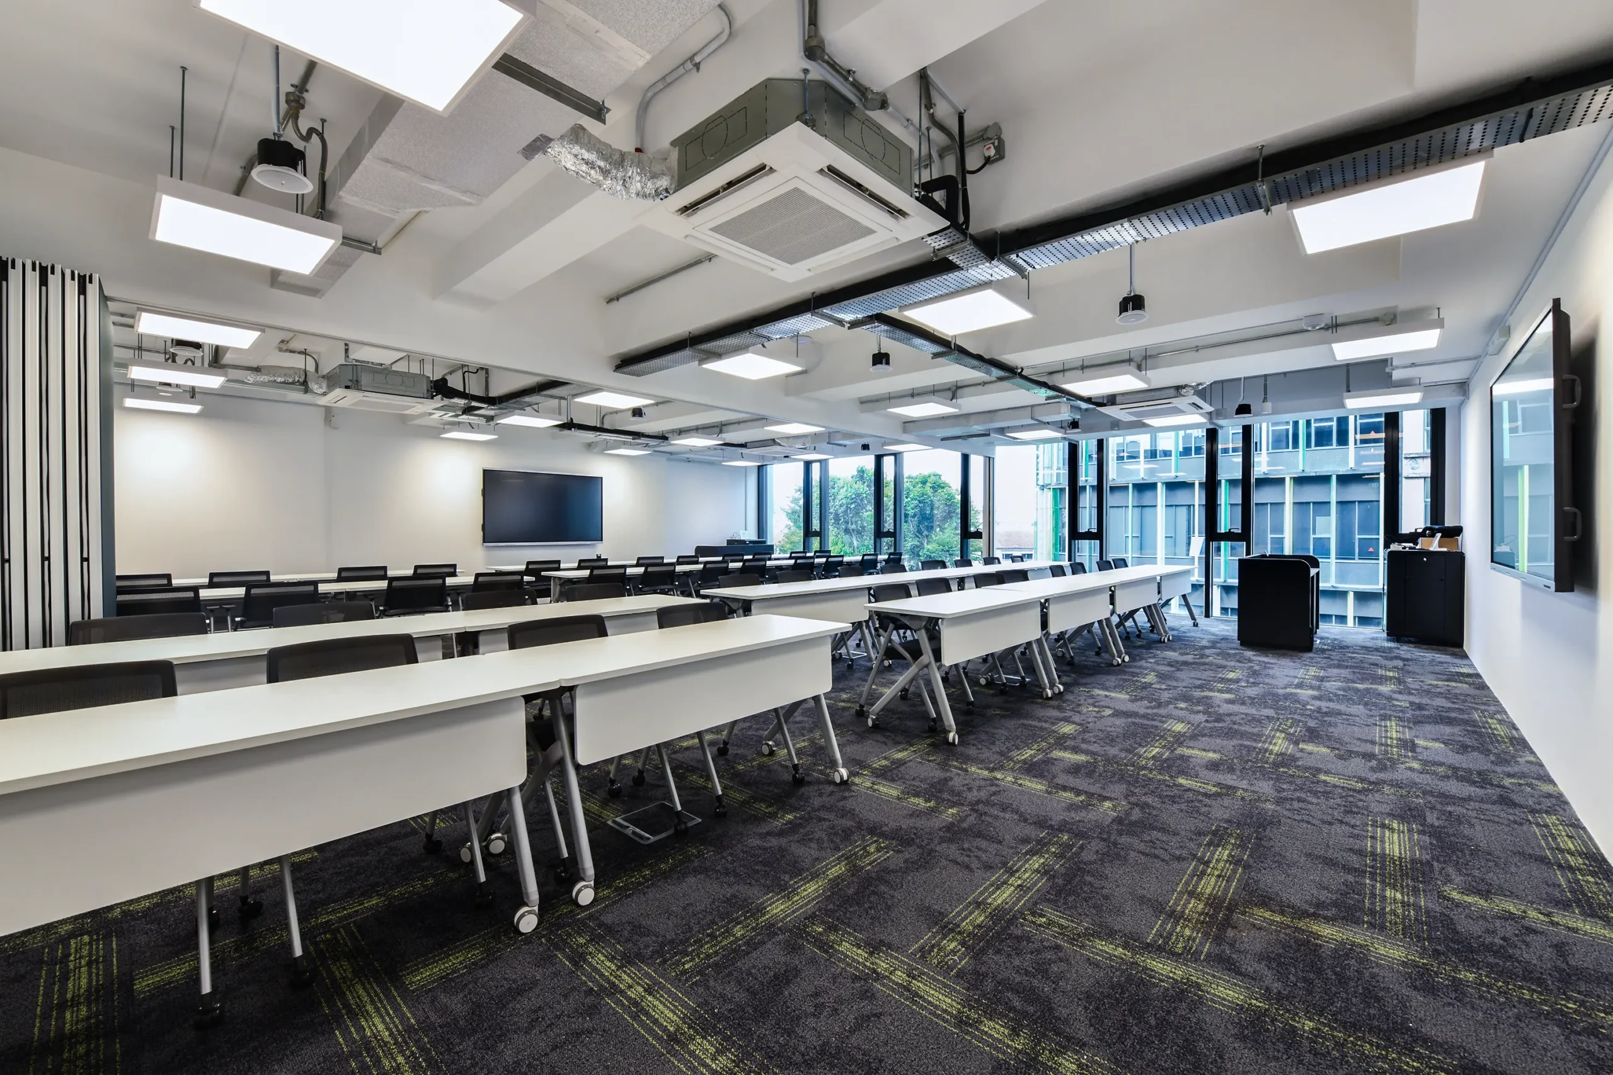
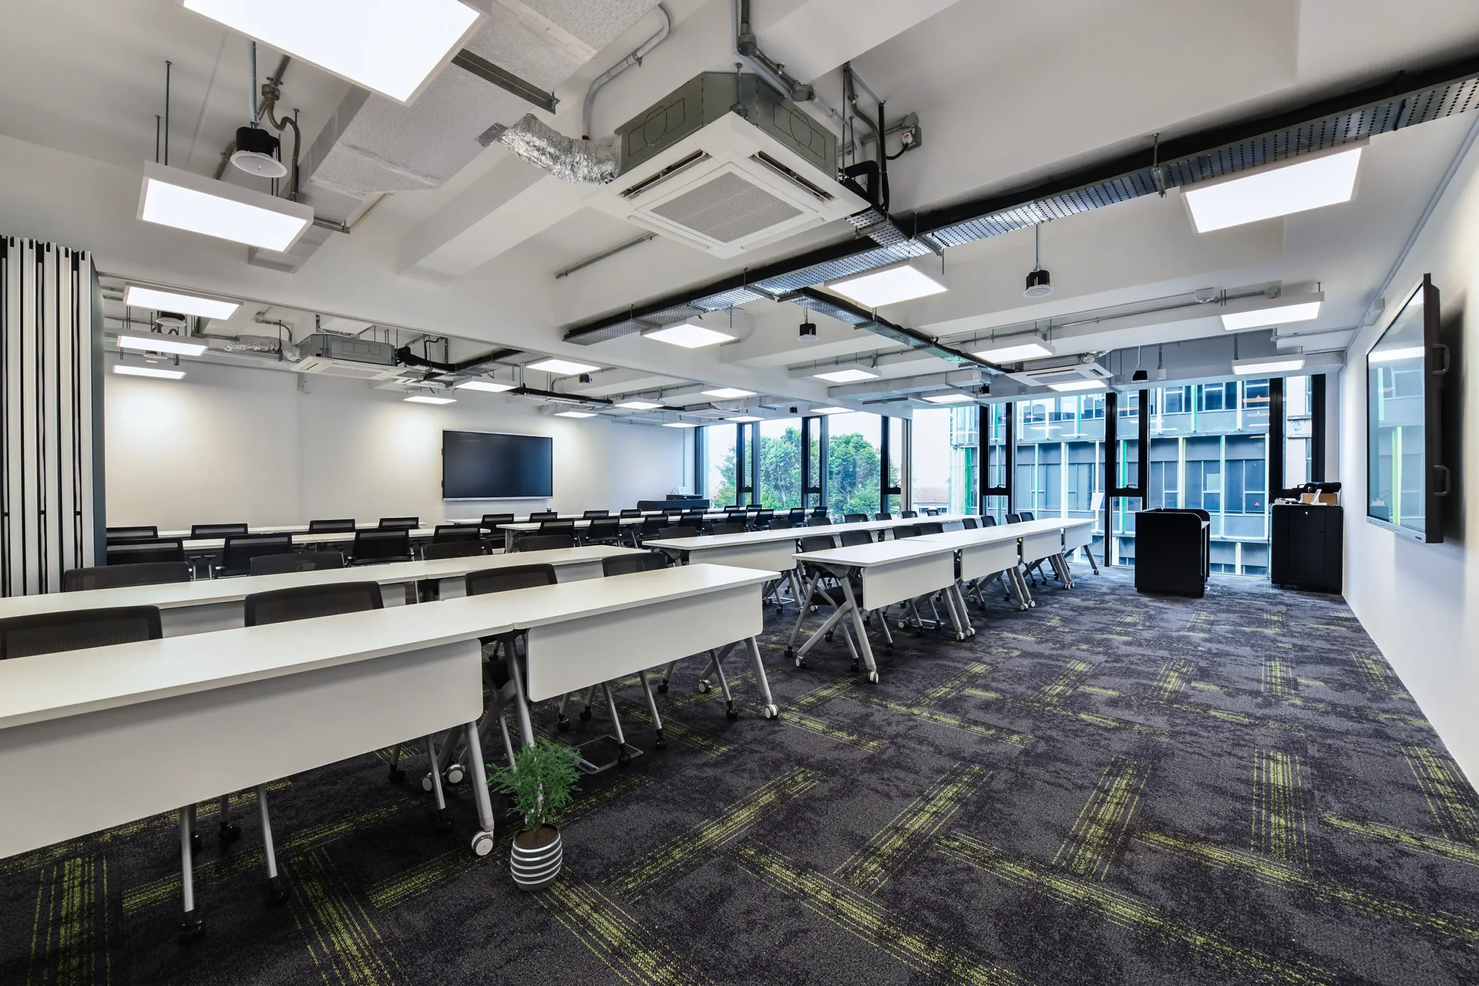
+ potted plant [483,737,587,892]
